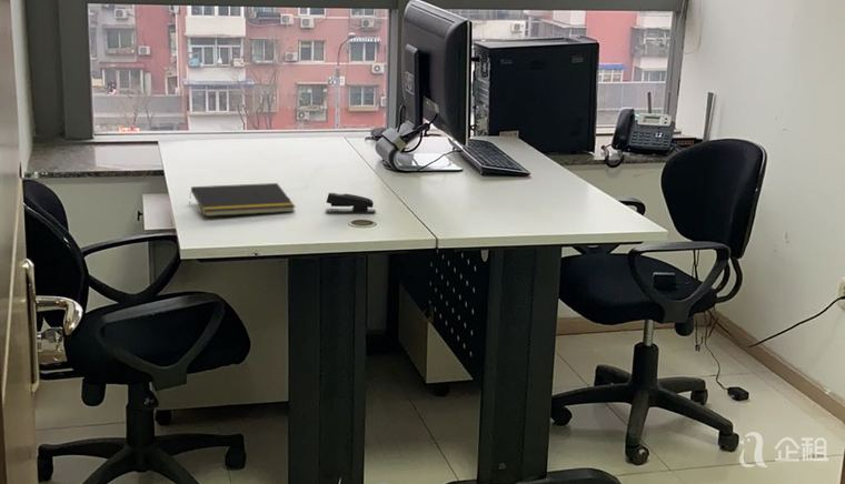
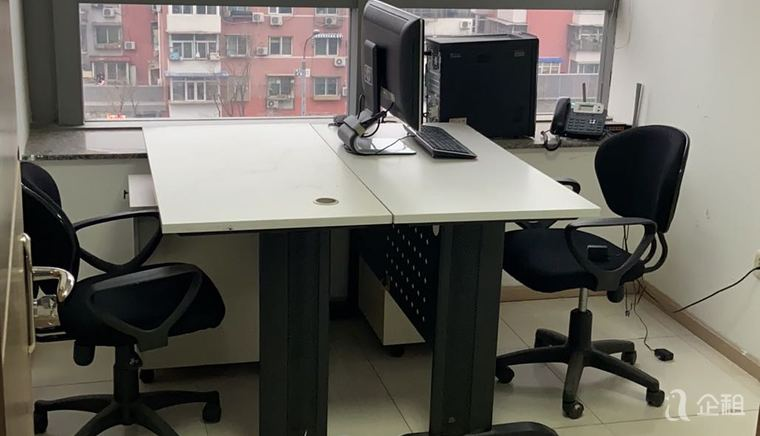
- notepad [188,182,297,218]
- stapler [325,192,377,213]
